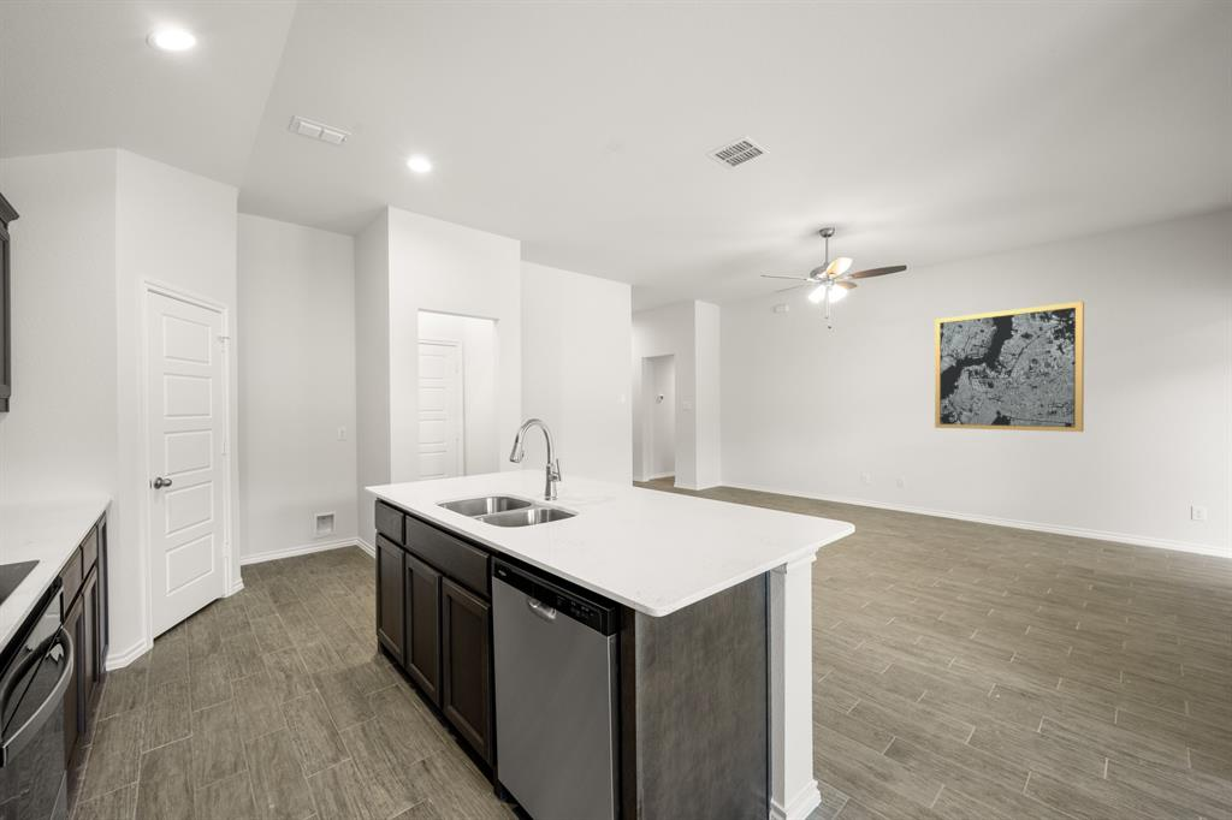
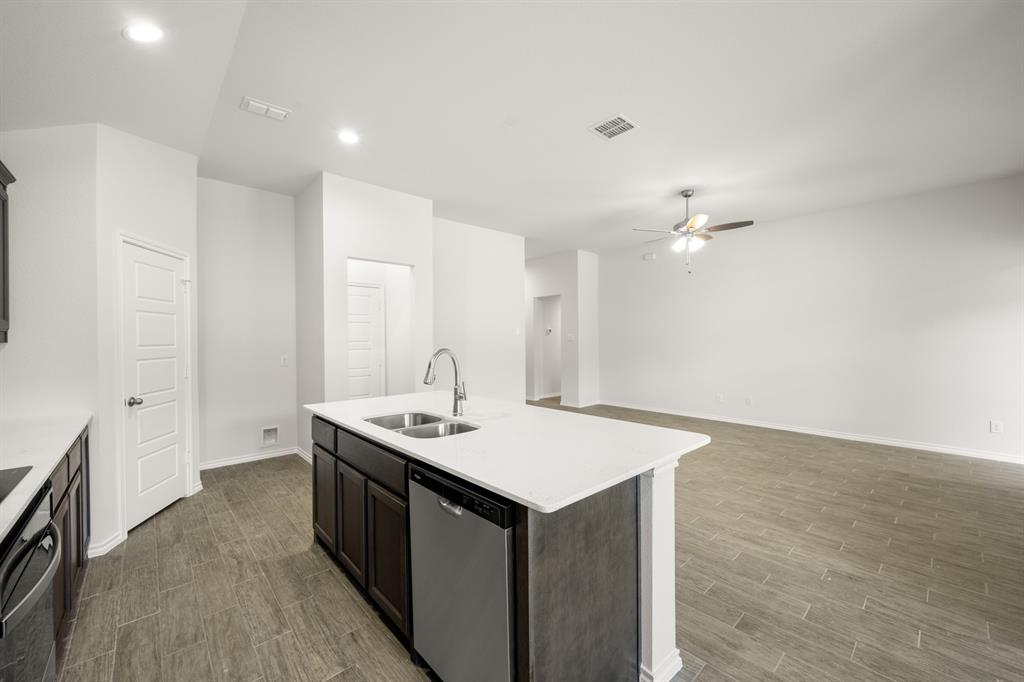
- wall art [934,301,1085,433]
